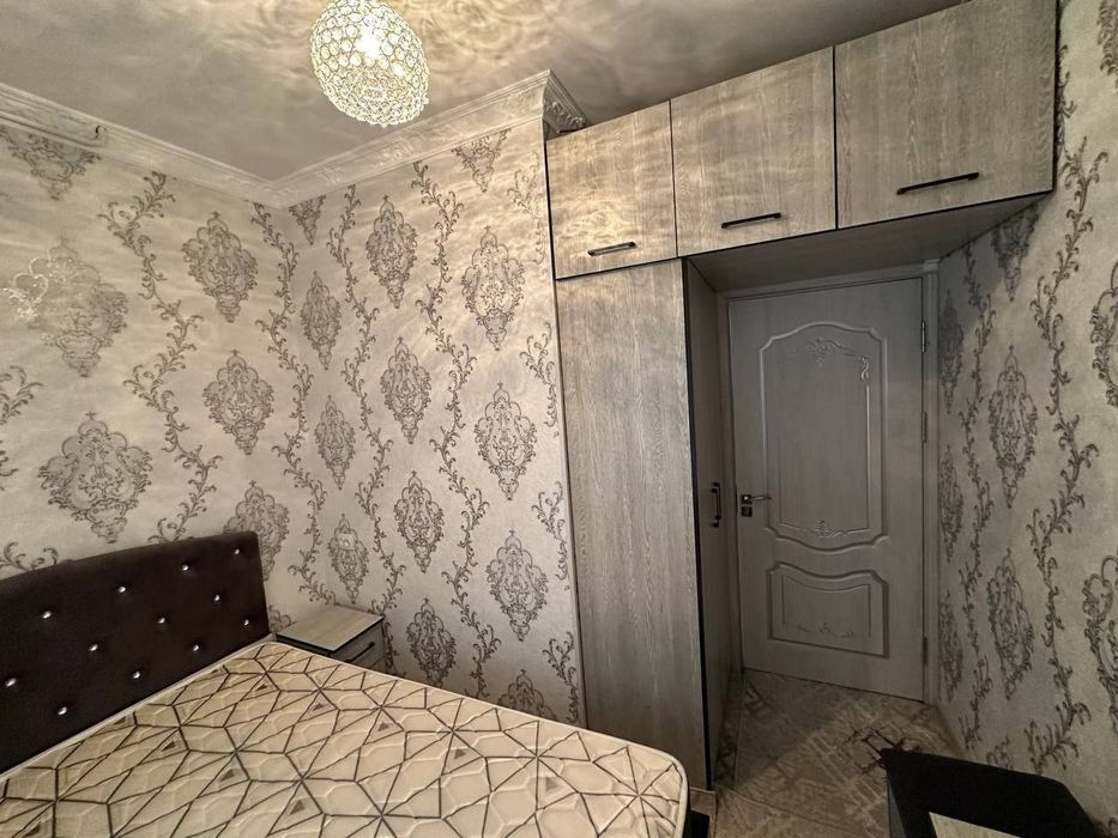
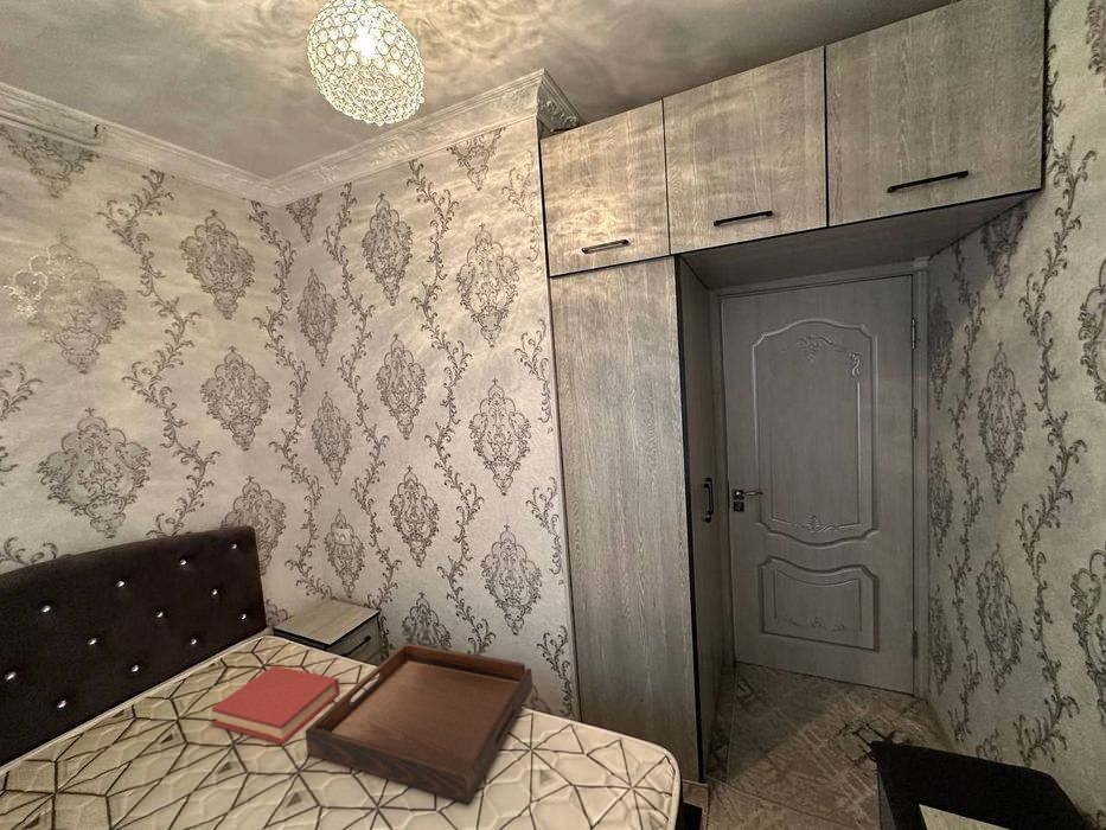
+ hardback book [211,665,341,745]
+ serving tray [305,641,533,805]
